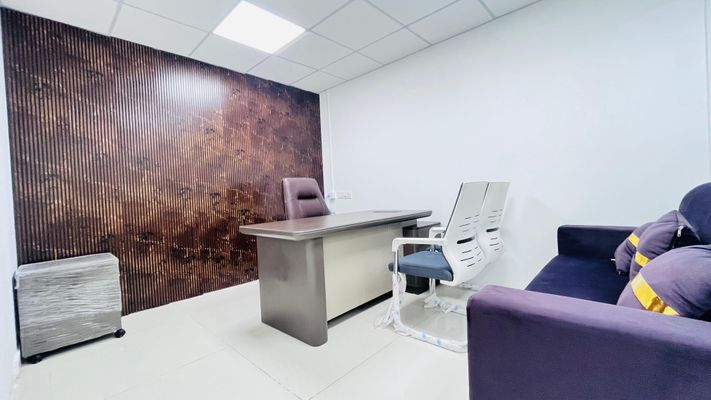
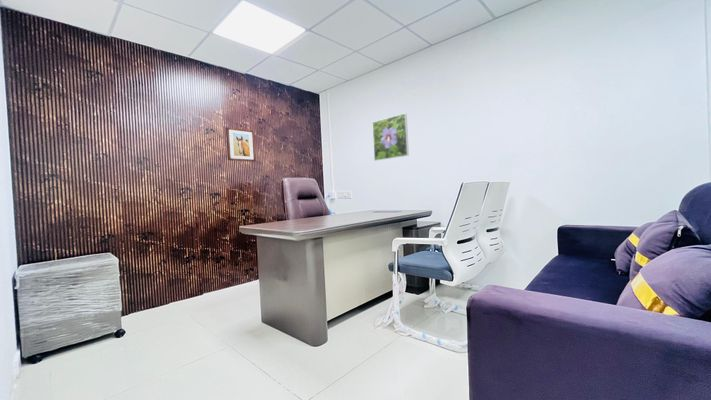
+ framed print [371,112,410,162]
+ wall art [225,126,256,163]
